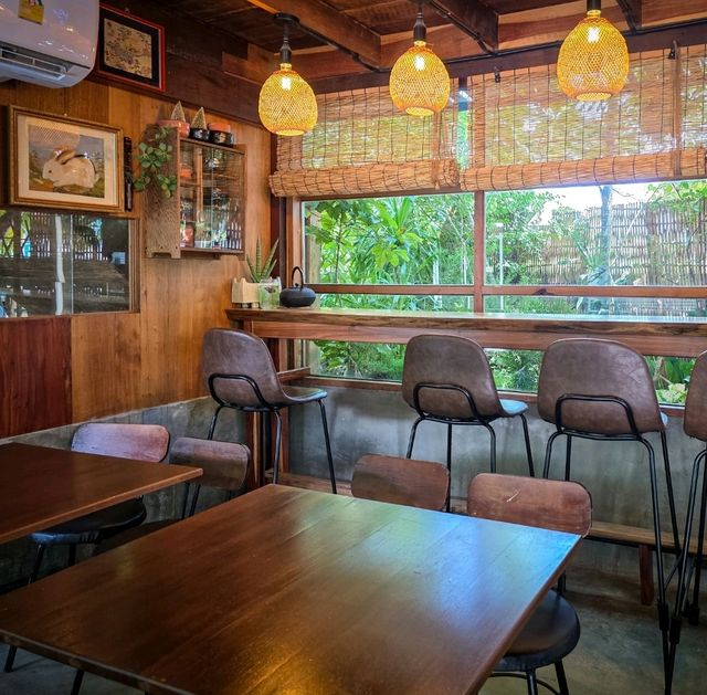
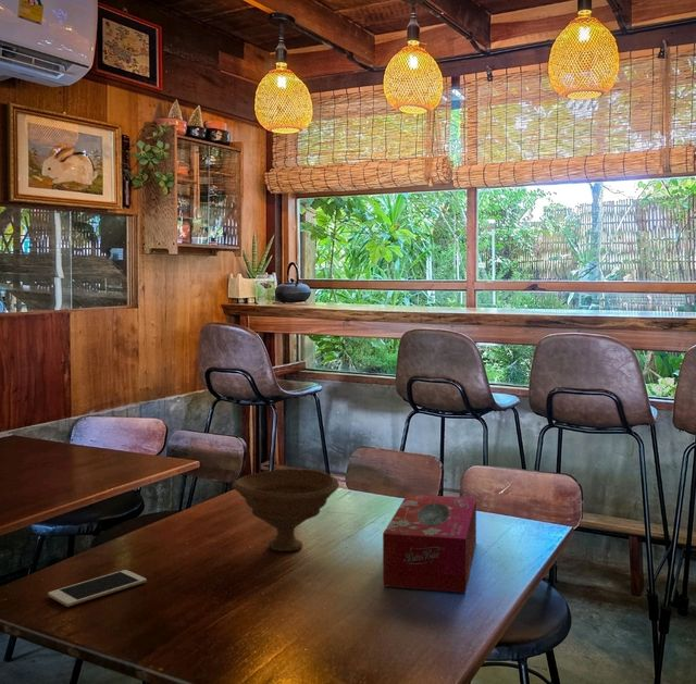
+ cell phone [47,569,148,608]
+ tissue box [382,494,477,594]
+ bowl [231,468,340,552]
